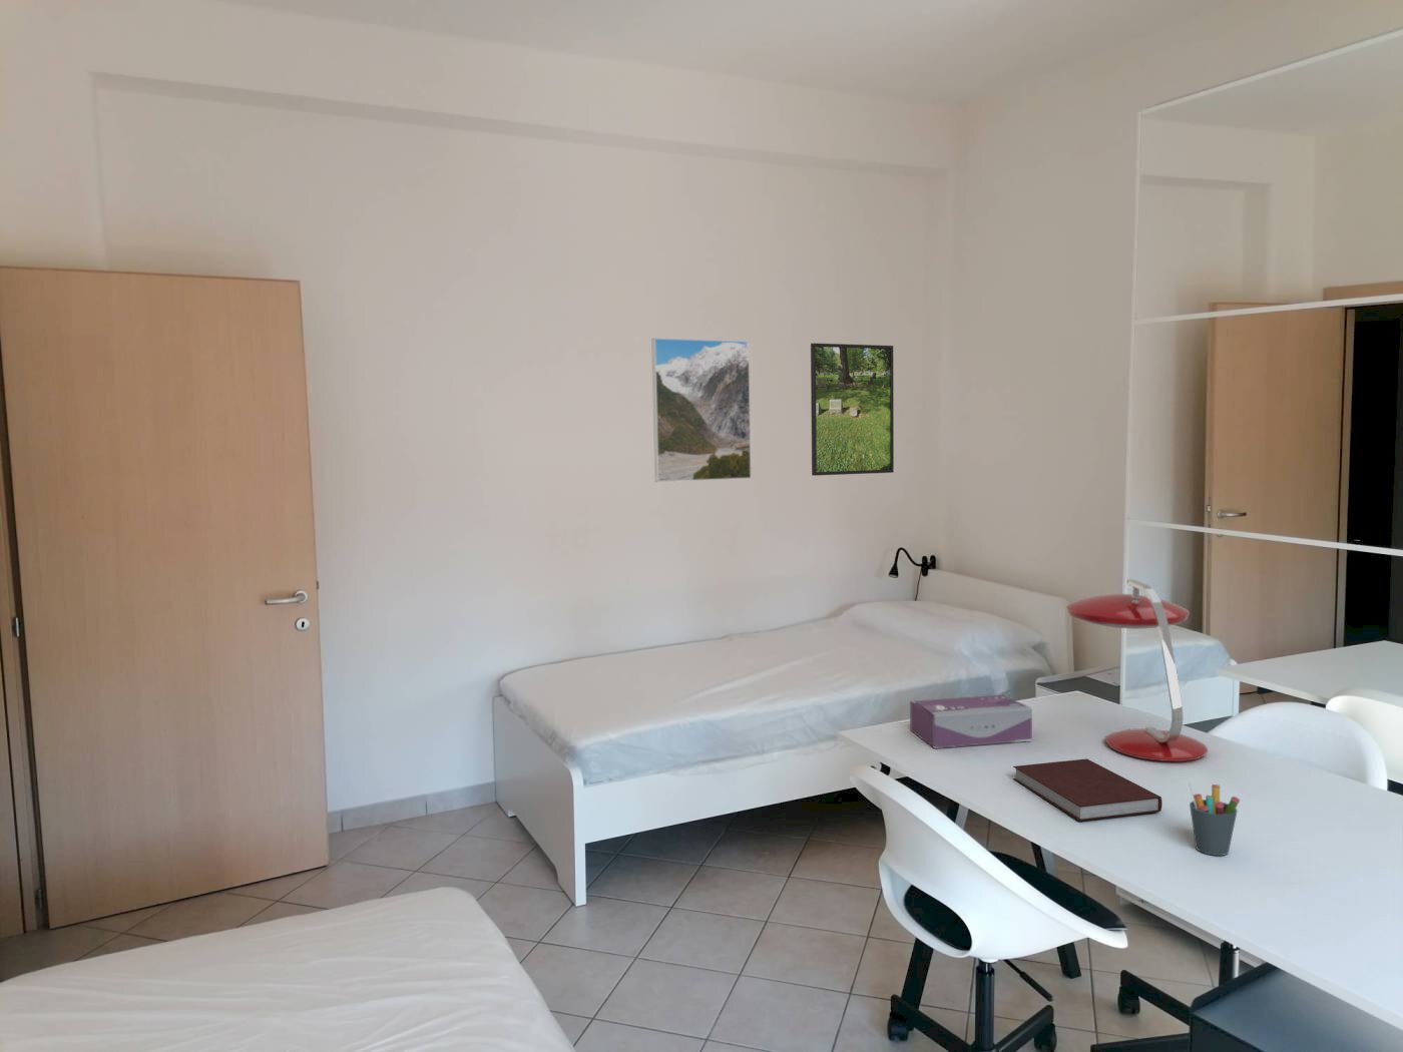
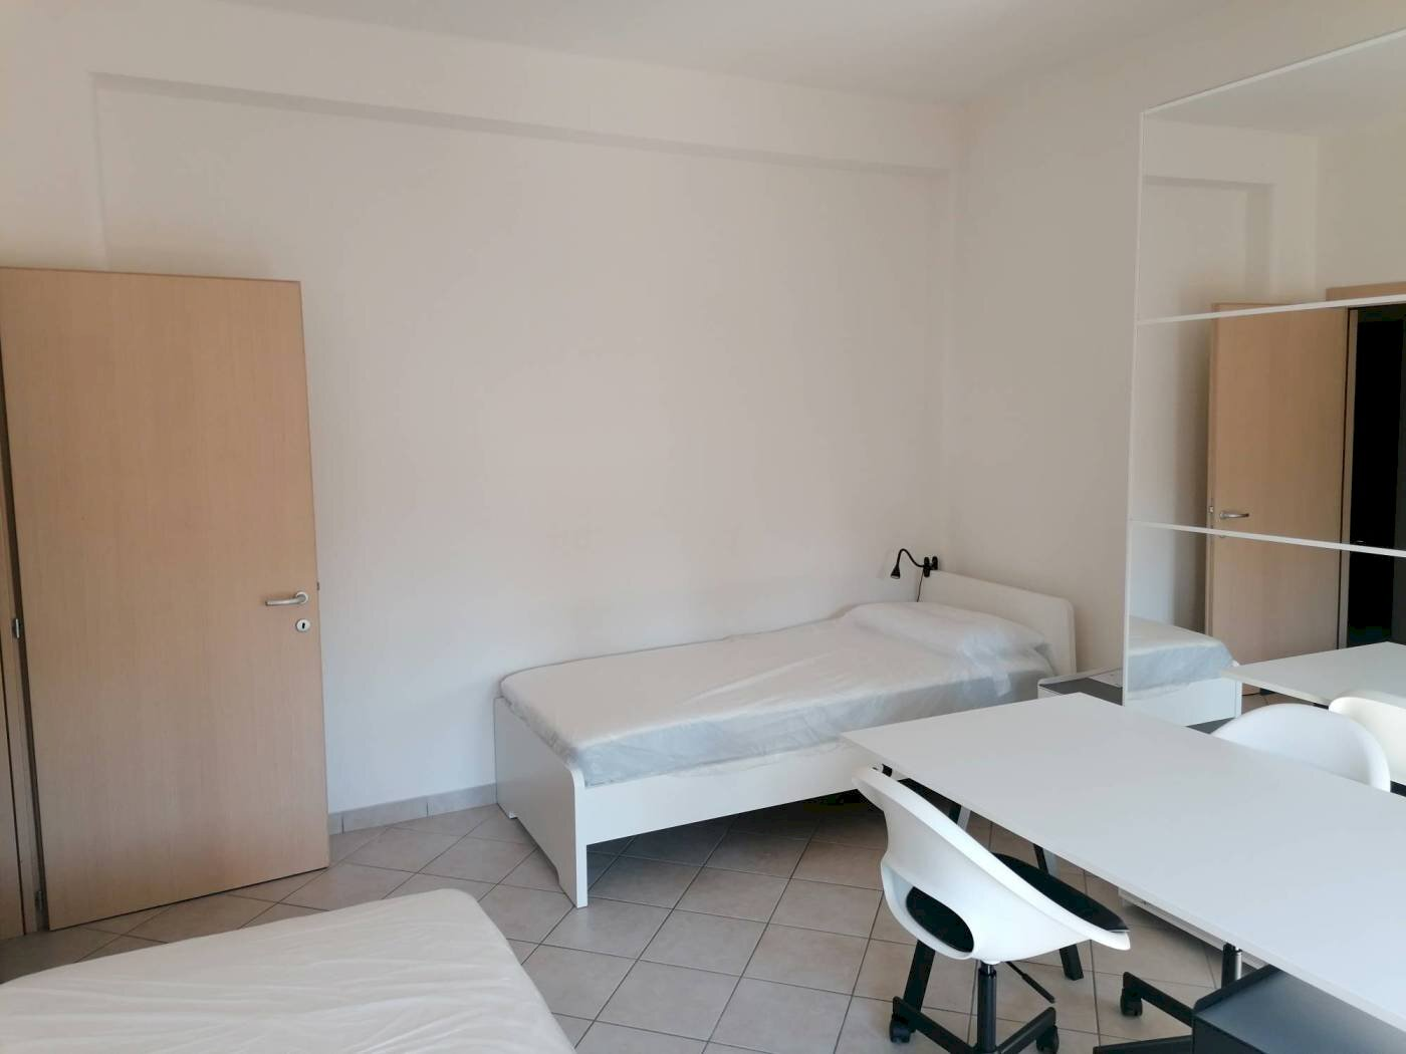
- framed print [810,341,895,477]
- pen holder [1186,779,1241,856]
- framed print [651,337,752,483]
- notebook [1012,757,1163,821]
- tissue box [909,693,1033,749]
- desk lamp [1065,578,1209,762]
